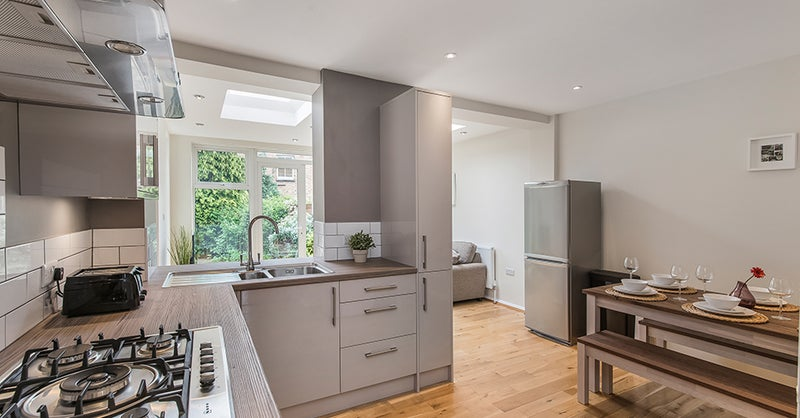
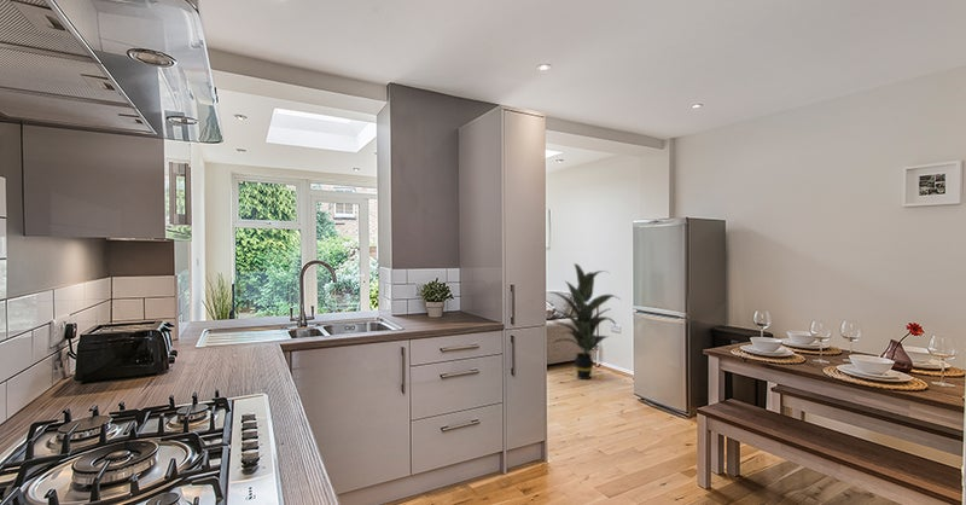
+ indoor plant [547,262,622,381]
